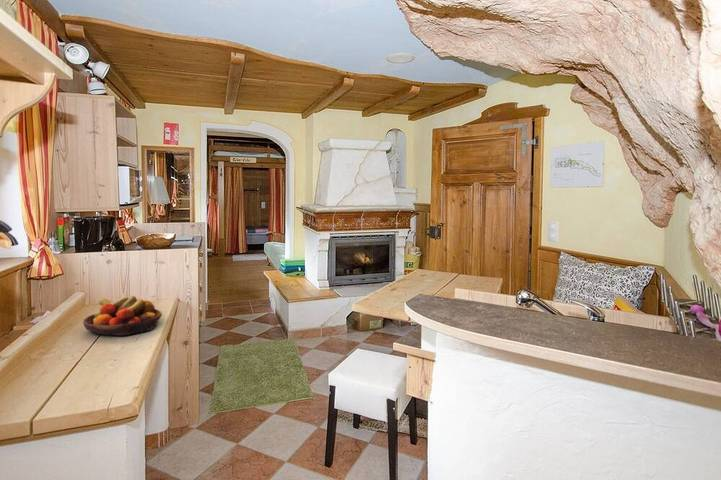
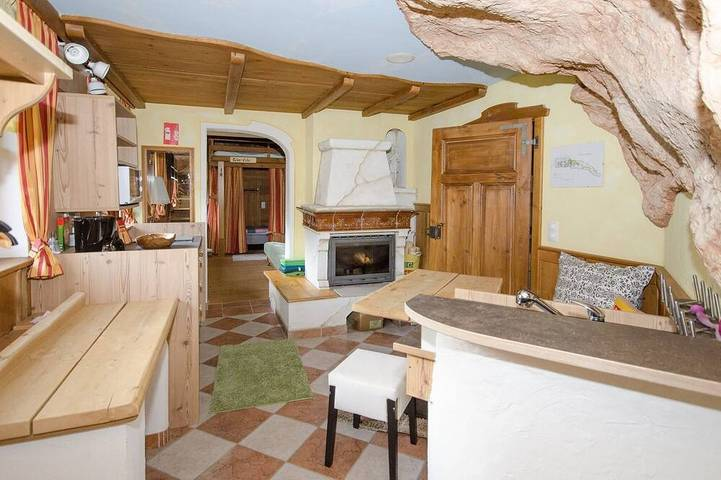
- fruit bowl [82,295,163,337]
